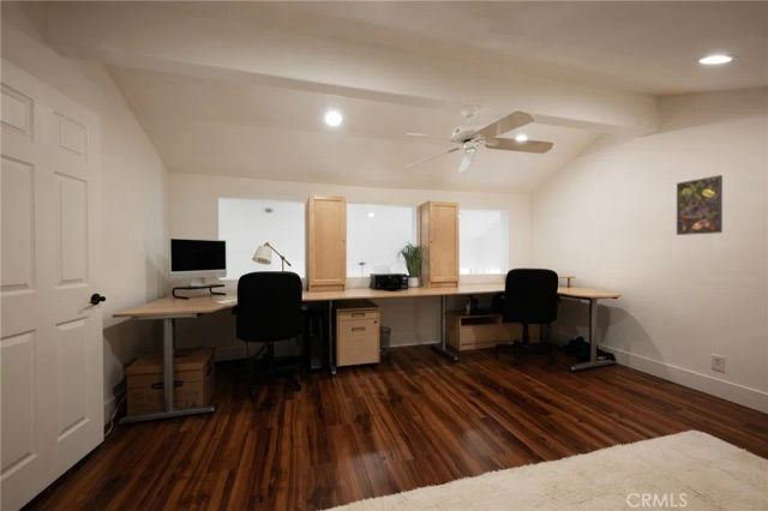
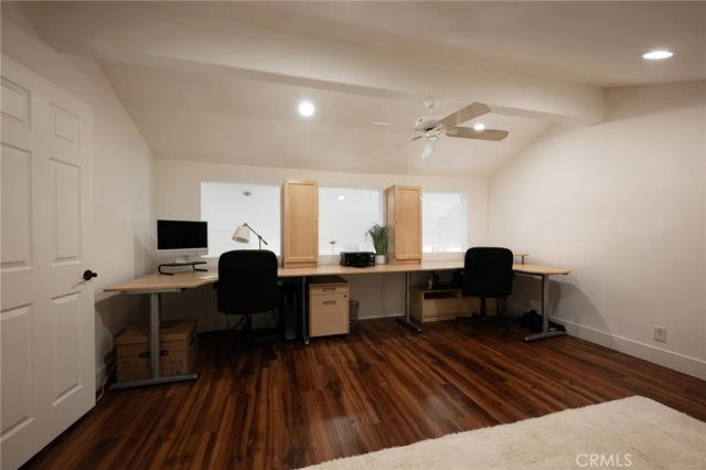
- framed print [676,174,724,236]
